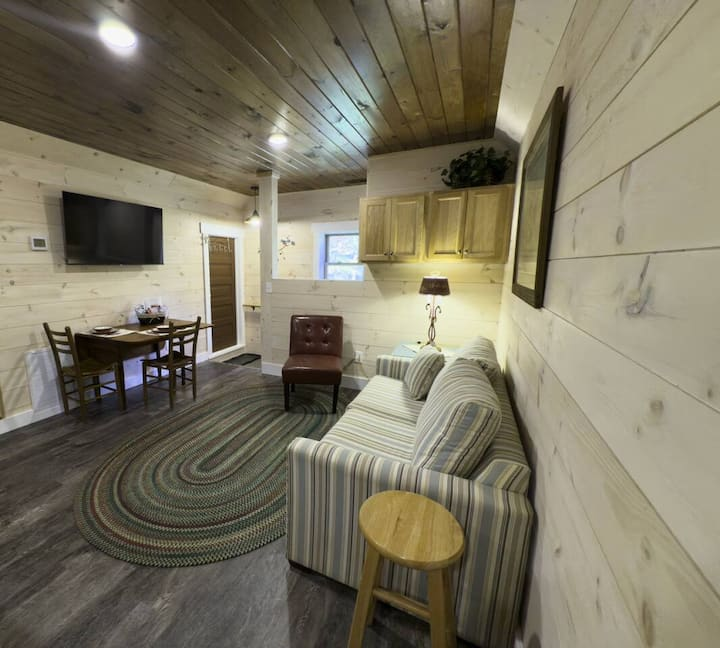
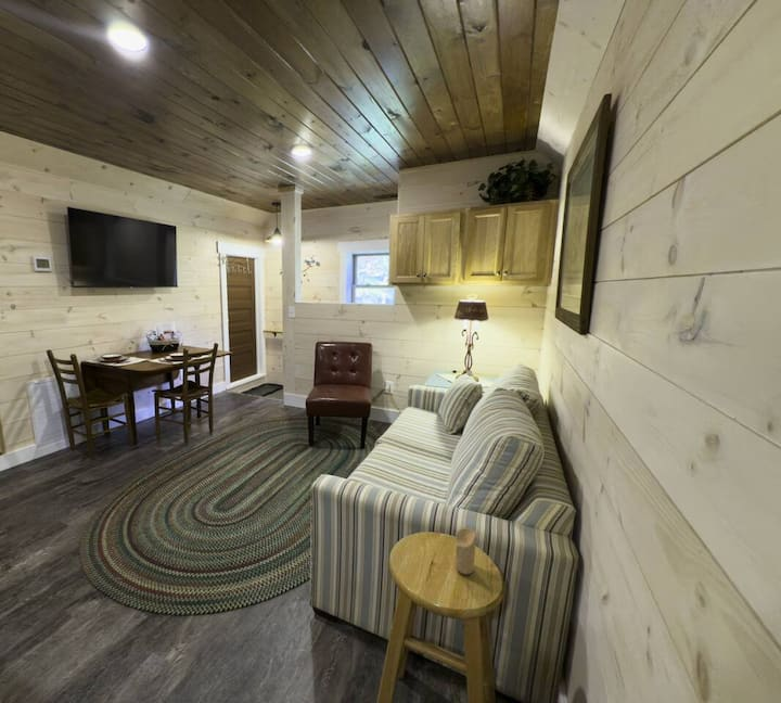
+ candle [454,527,477,575]
